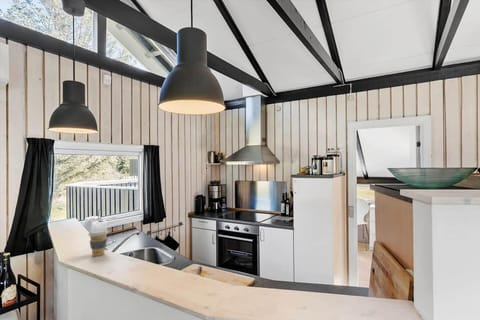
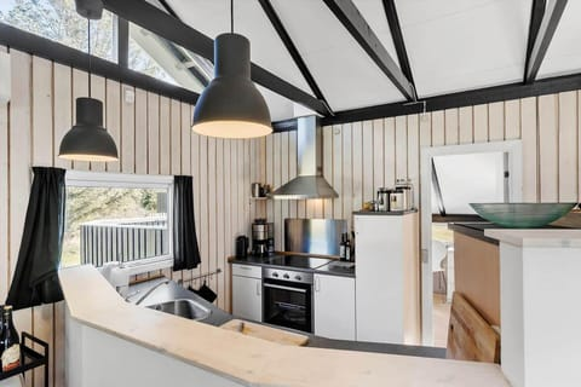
- coffee cup [87,228,109,257]
